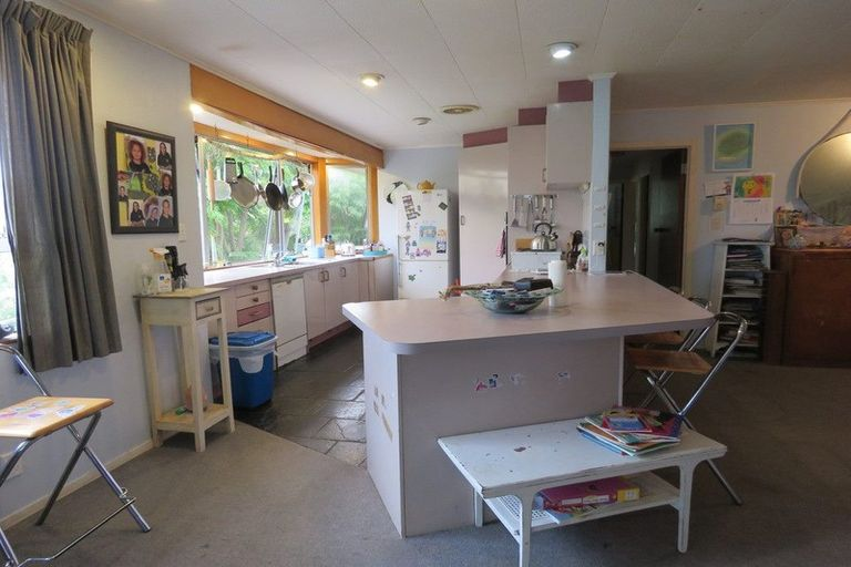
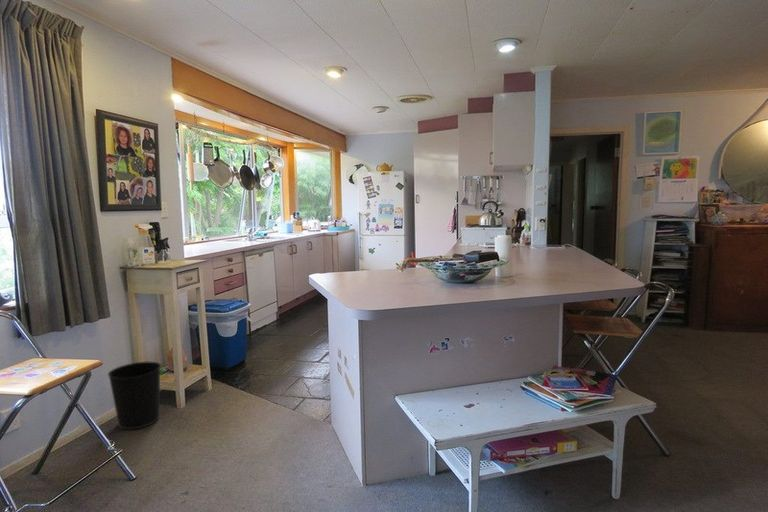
+ wastebasket [107,361,162,431]
